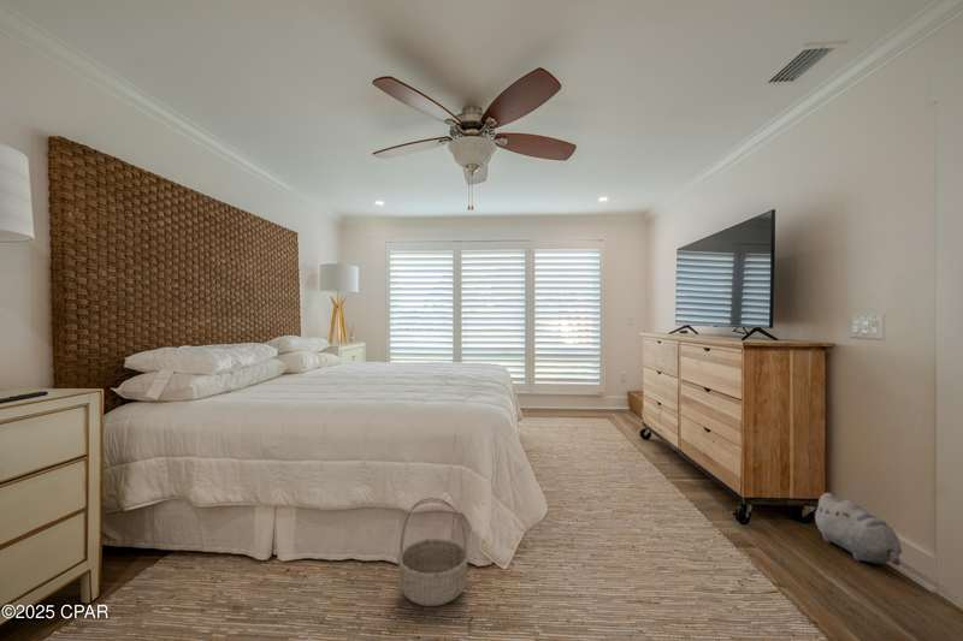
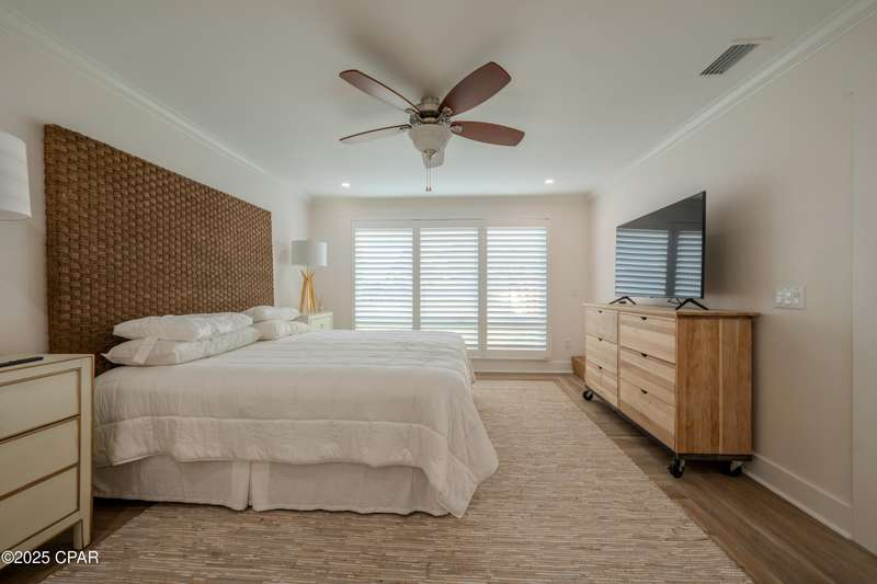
- plush toy [810,492,903,566]
- basket [396,497,471,607]
